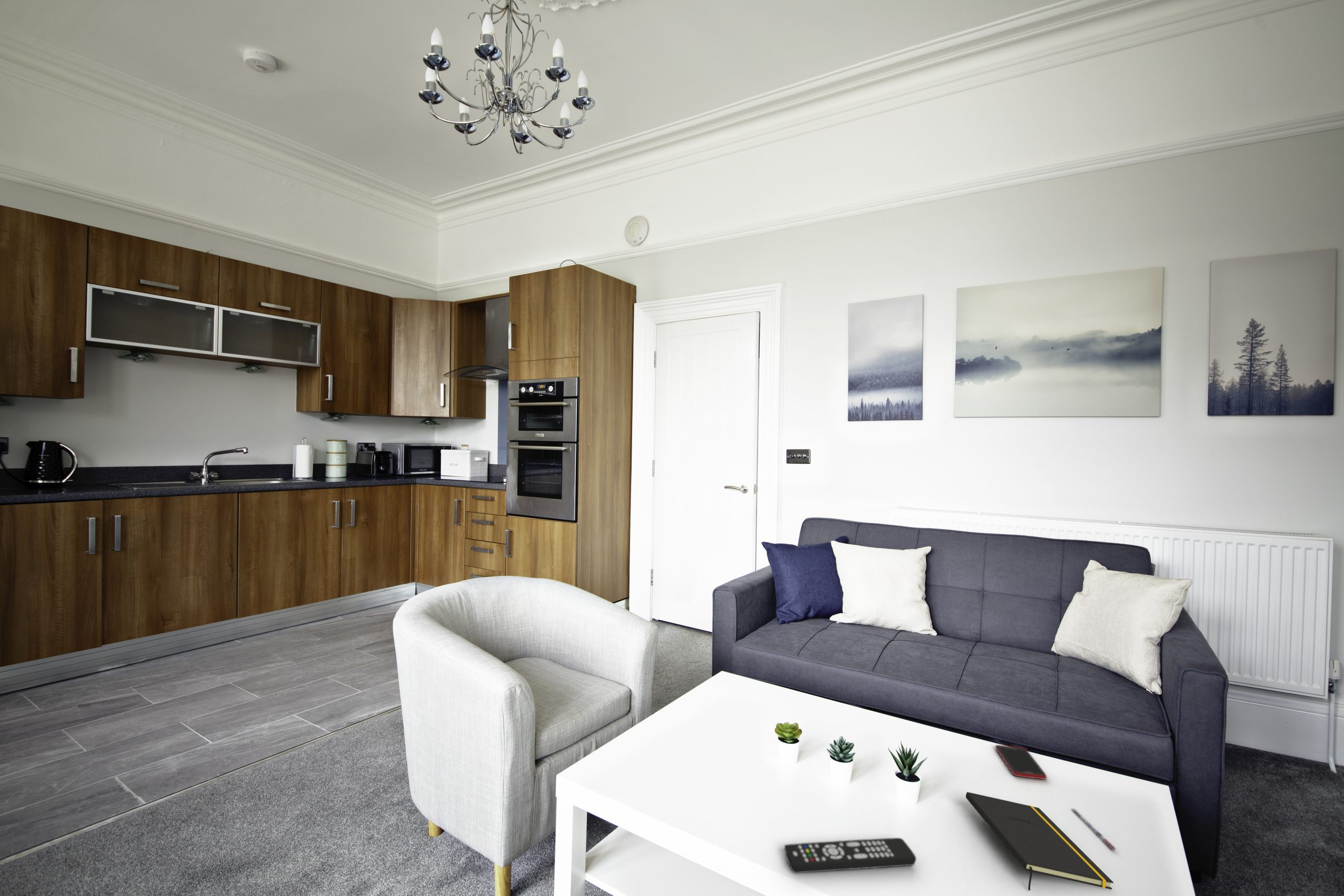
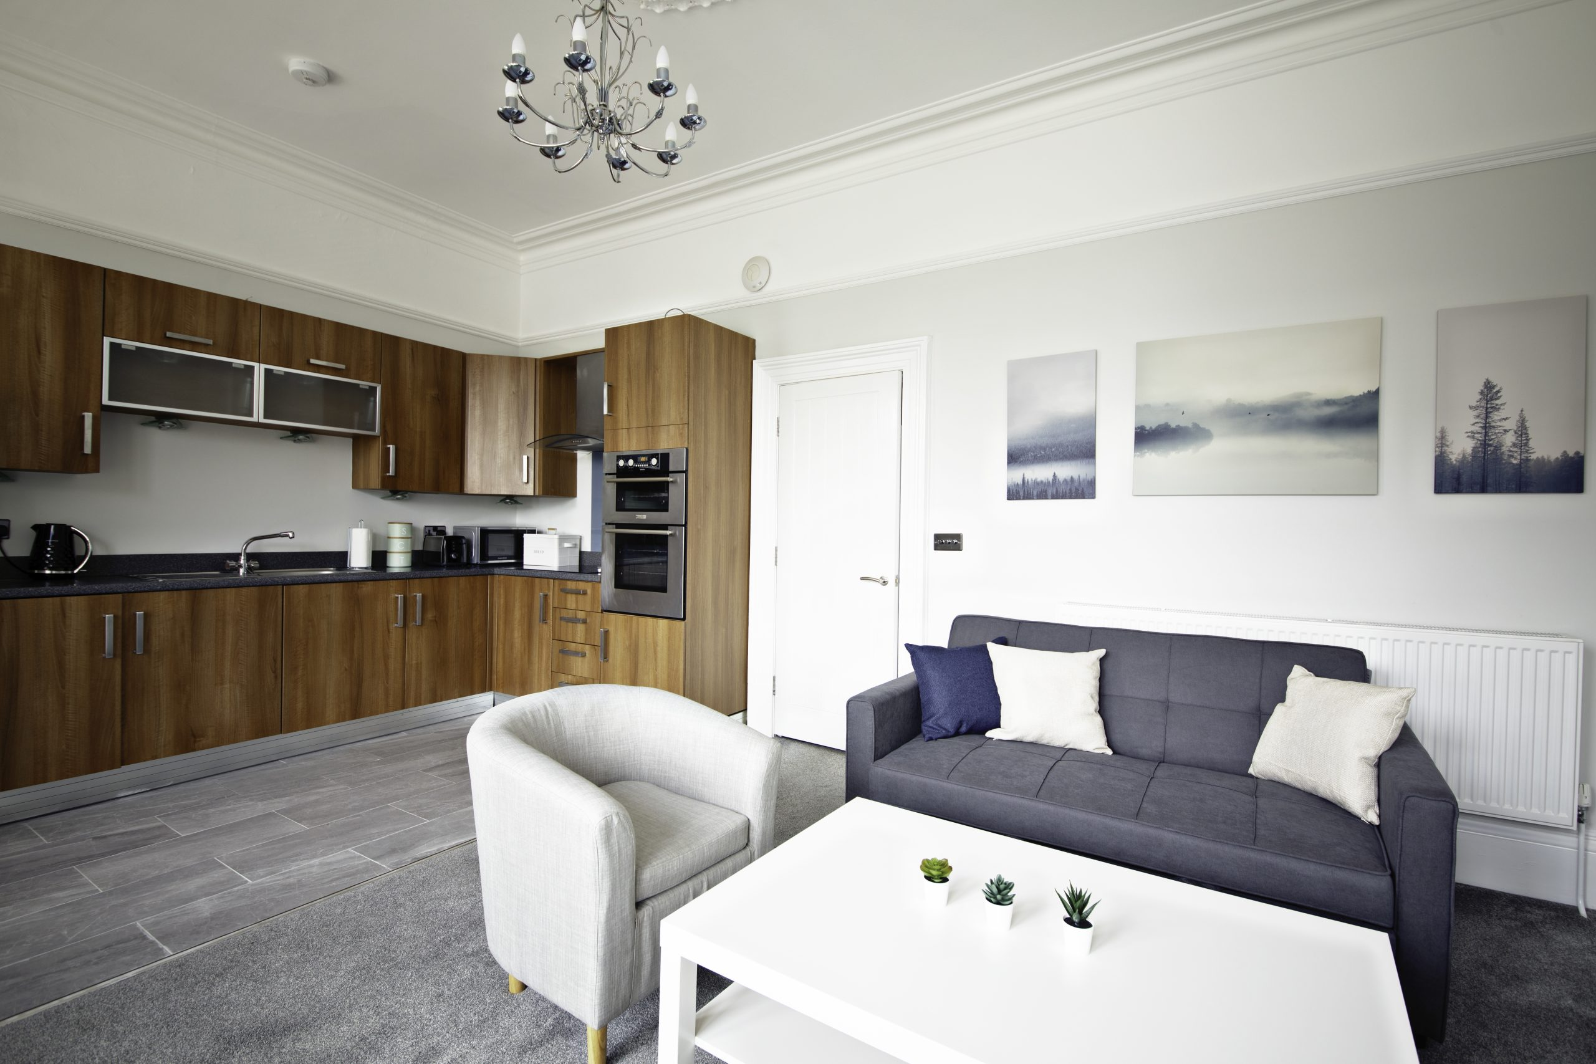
- cell phone [995,744,1047,780]
- remote control [784,837,917,873]
- notepad [965,792,1114,891]
- pen [1071,808,1117,851]
